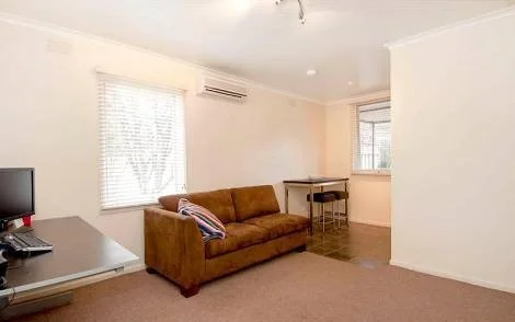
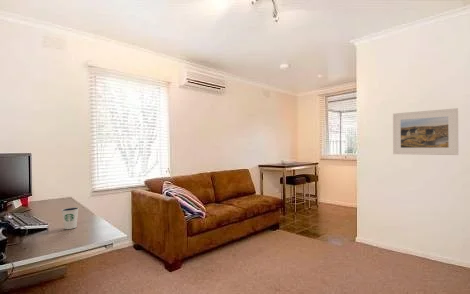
+ dixie cup [61,206,80,230]
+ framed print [392,107,459,156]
